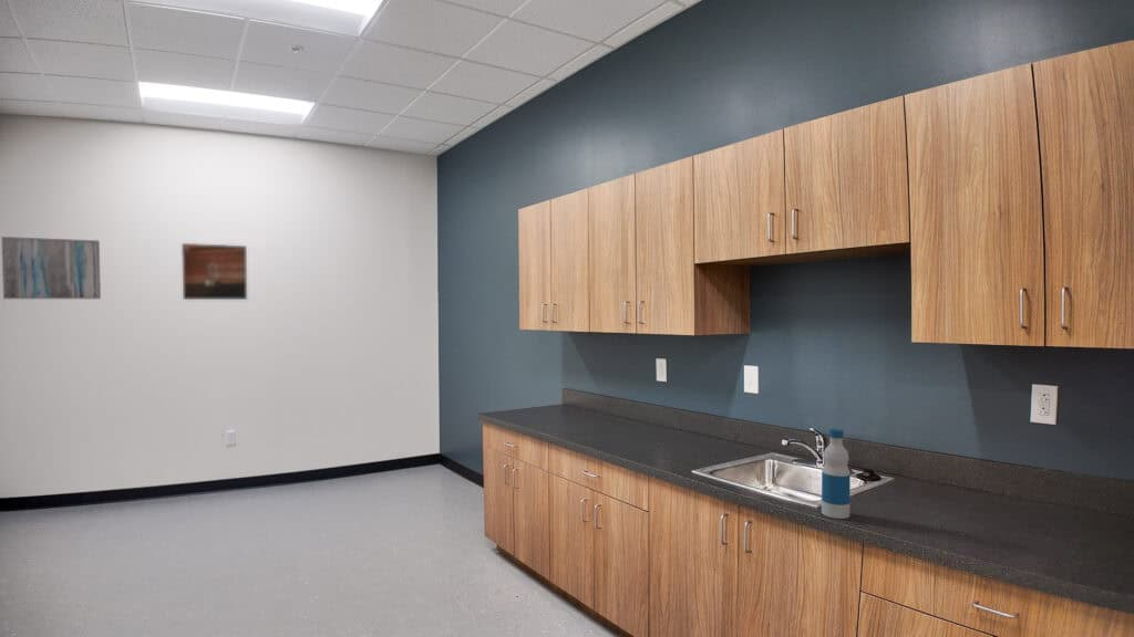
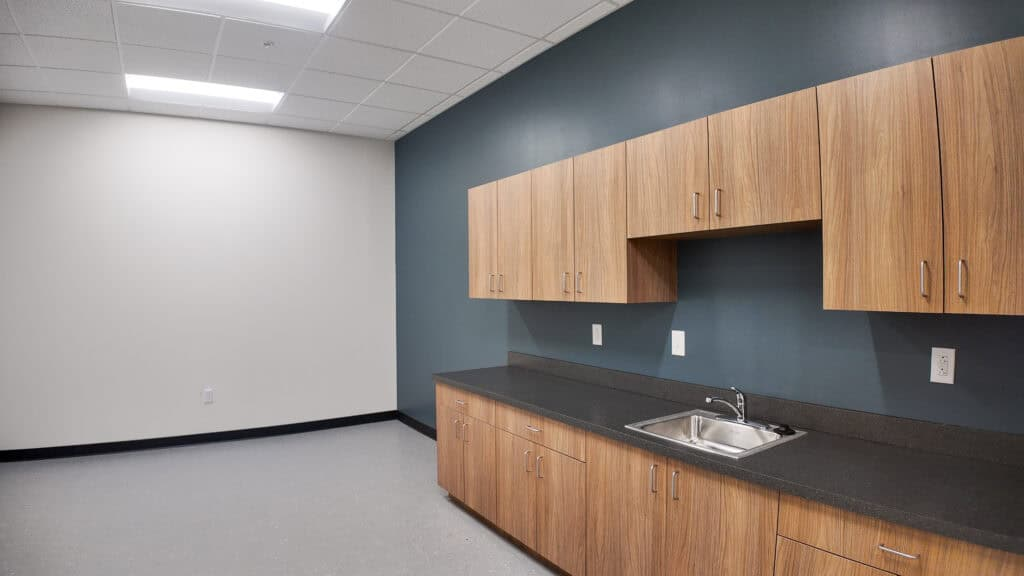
- wall art [1,236,102,300]
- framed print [181,242,248,301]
- bottle [821,427,852,520]
